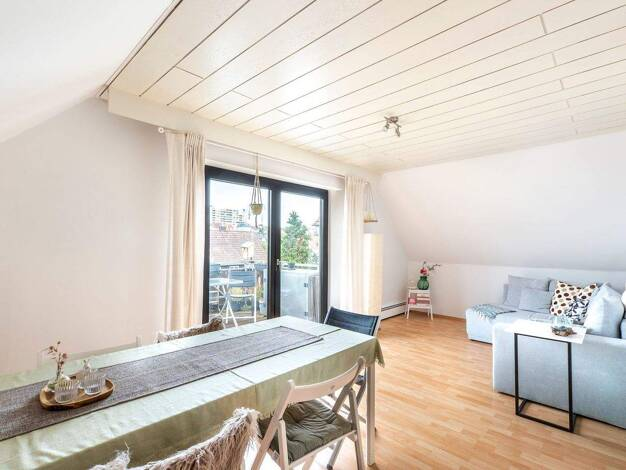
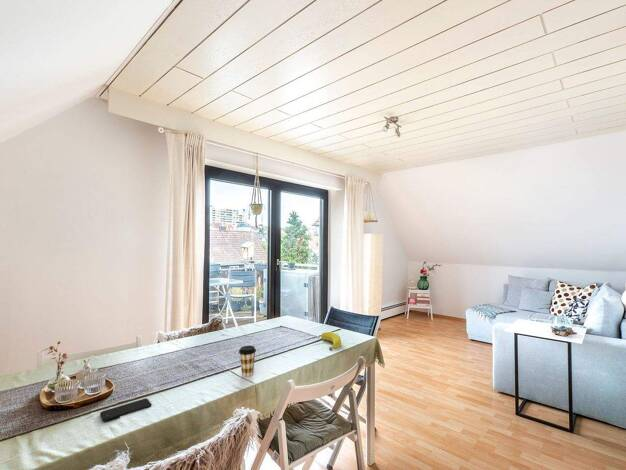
+ coffee cup [238,345,257,378]
+ smartphone [99,397,152,423]
+ fruit [320,331,342,351]
